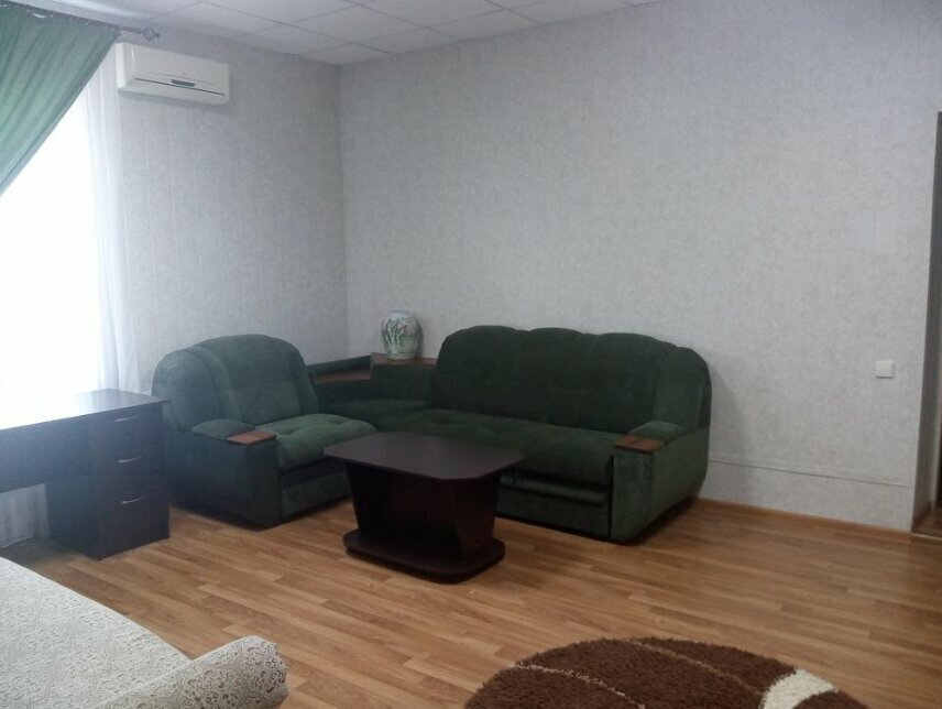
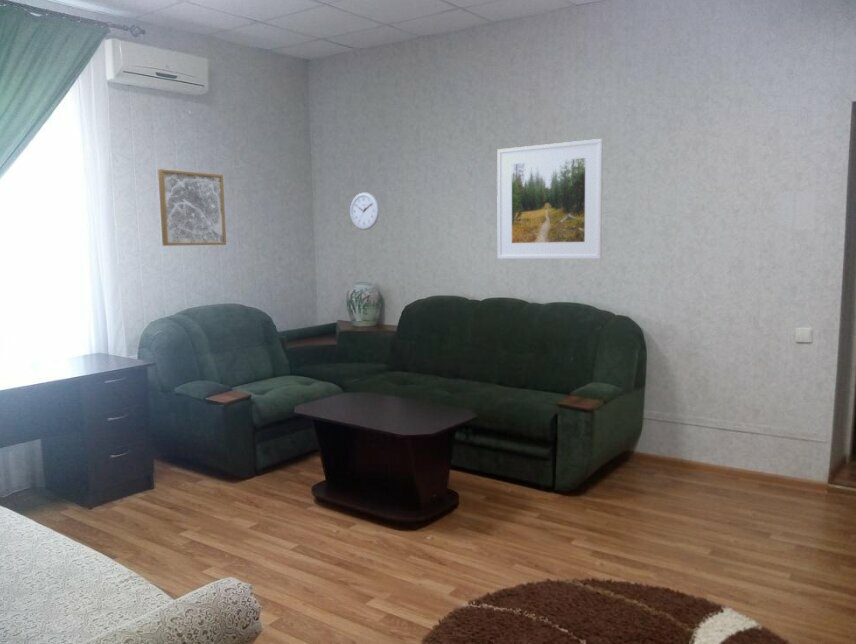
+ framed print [496,138,604,260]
+ wall art [157,168,227,247]
+ wall clock [349,191,380,231]
